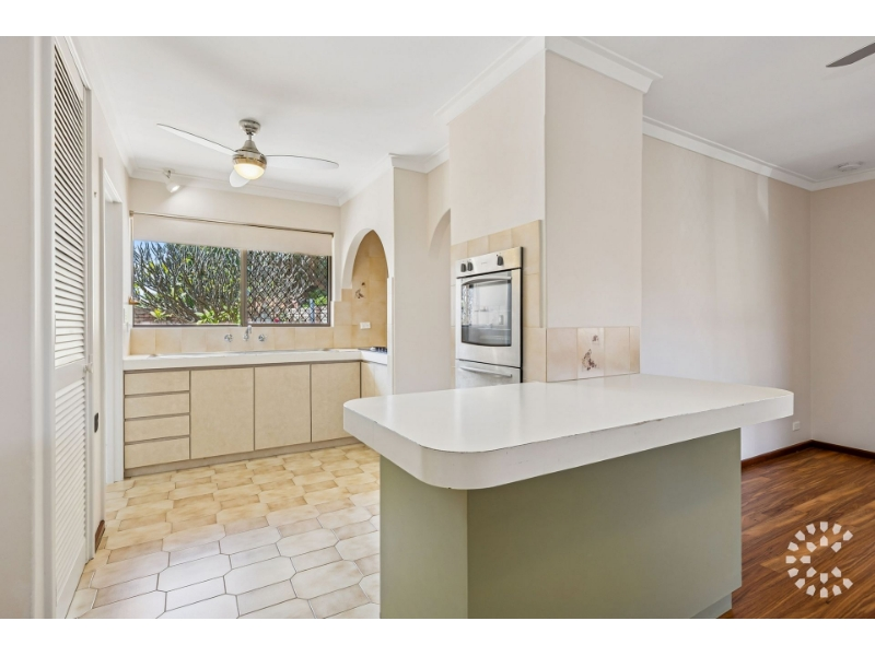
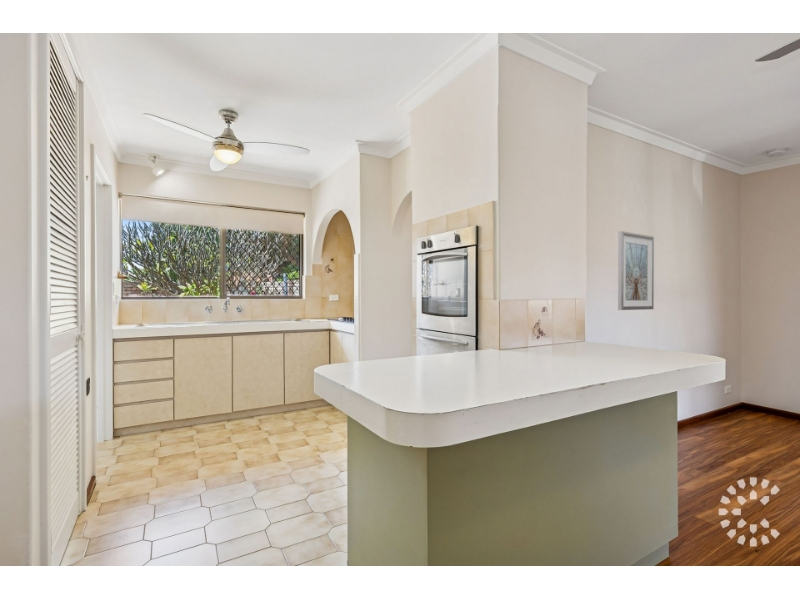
+ picture frame [617,230,655,311]
